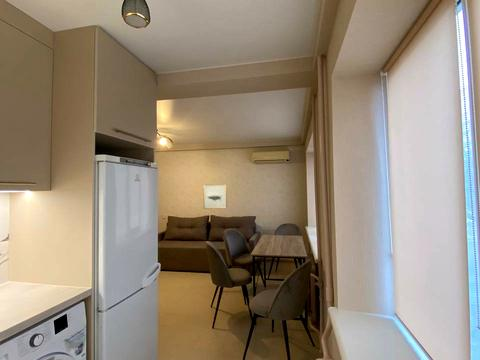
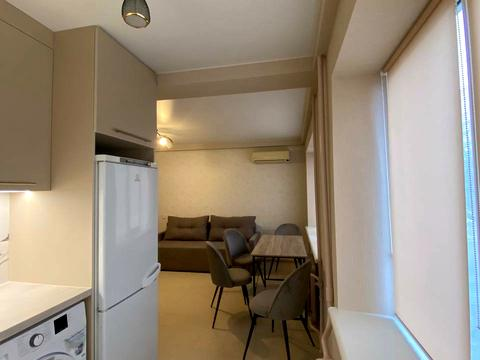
- wall art [202,183,228,209]
